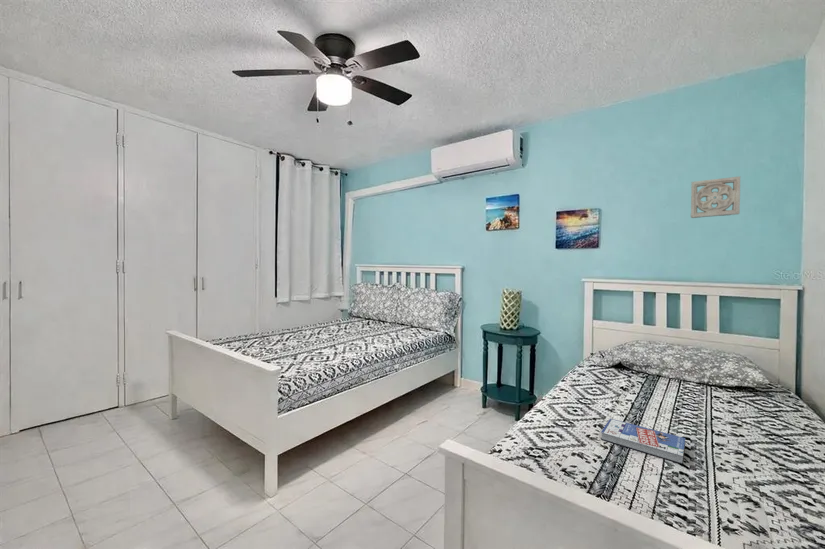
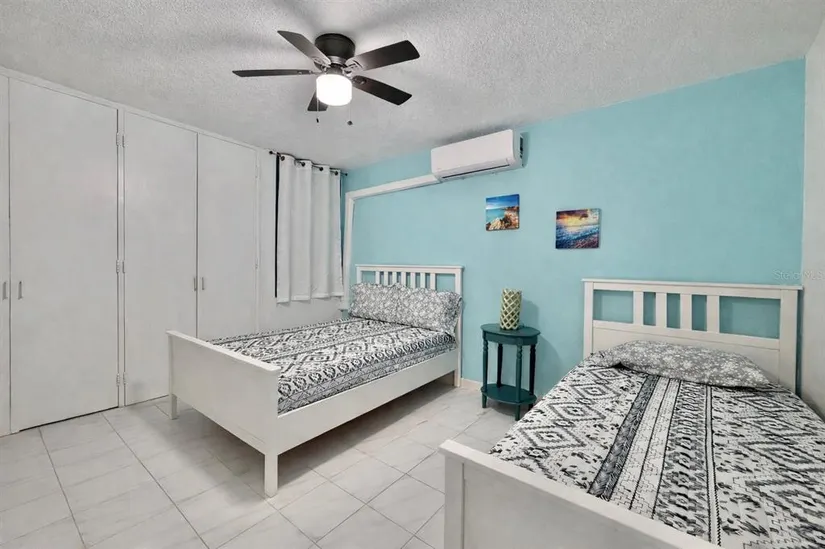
- wall ornament [690,175,742,219]
- book [600,417,686,465]
